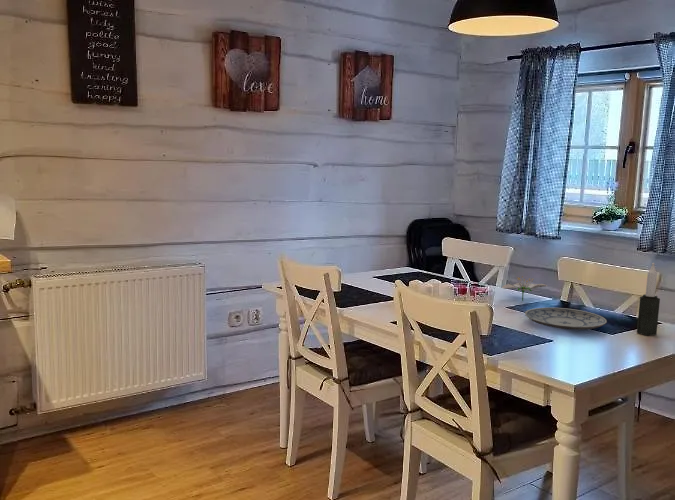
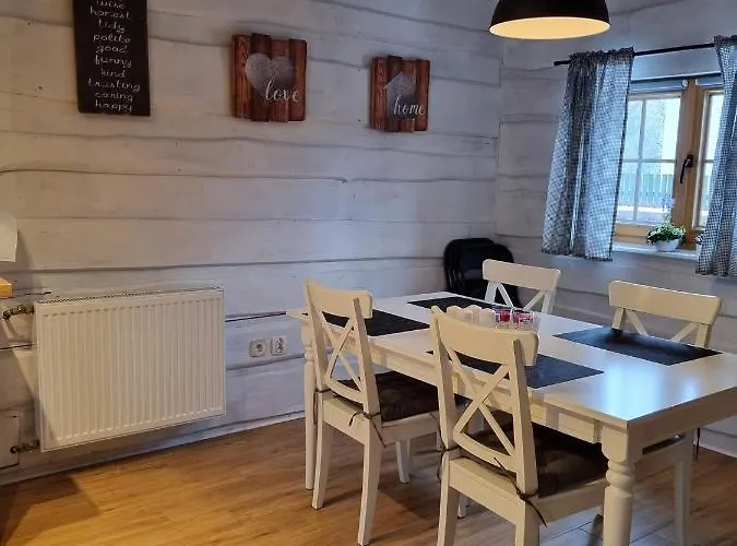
- candle [636,262,661,337]
- plate [524,307,608,331]
- flower [501,276,548,302]
